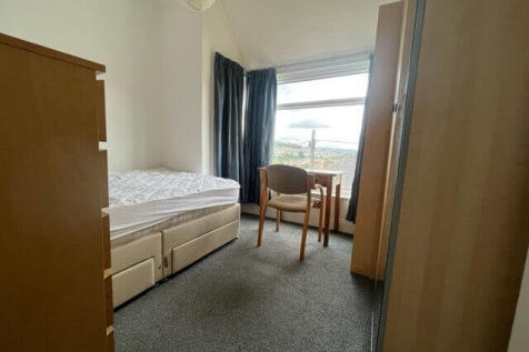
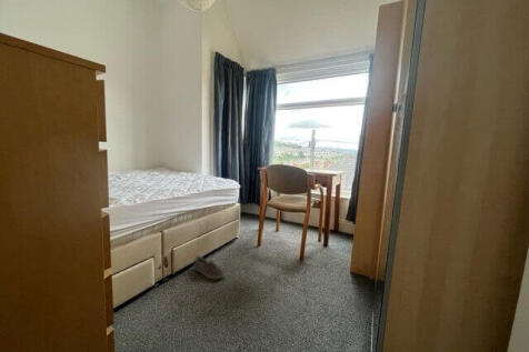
+ sneaker [193,253,226,280]
